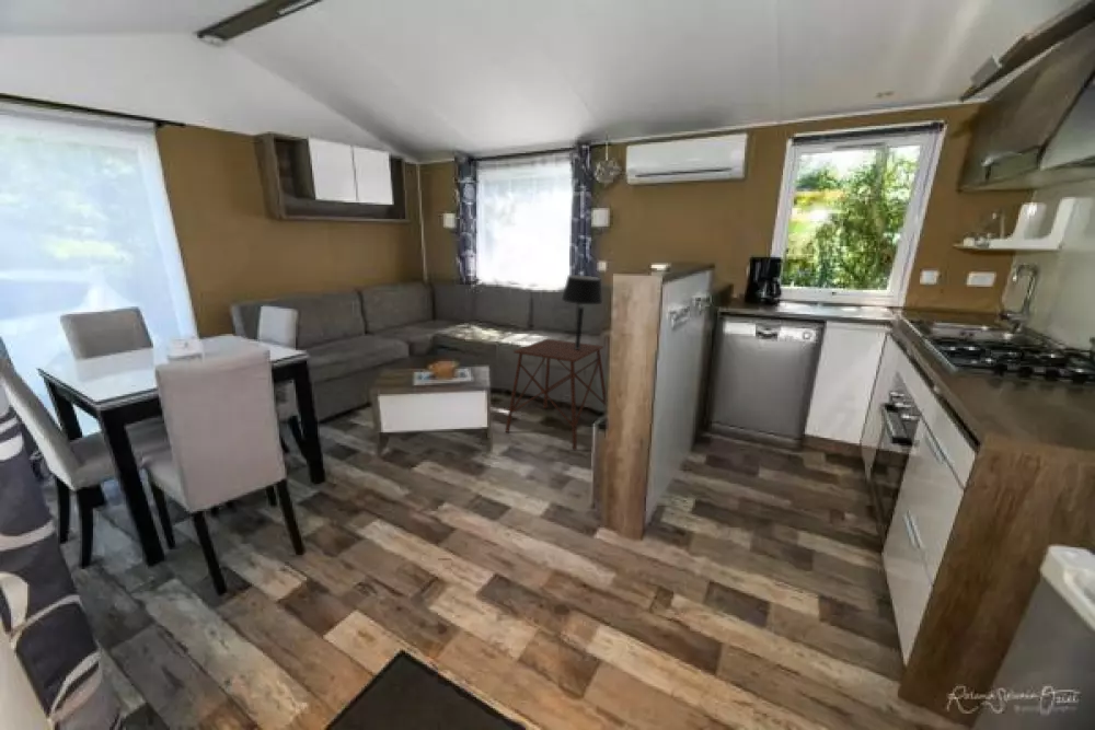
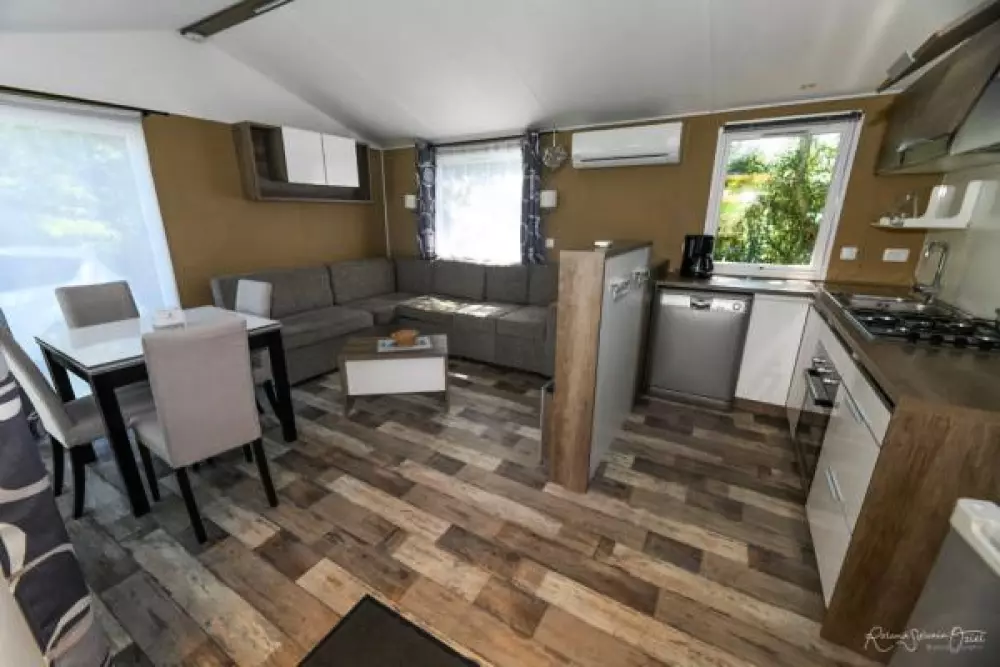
- table lamp [561,274,603,349]
- side table [504,338,607,451]
